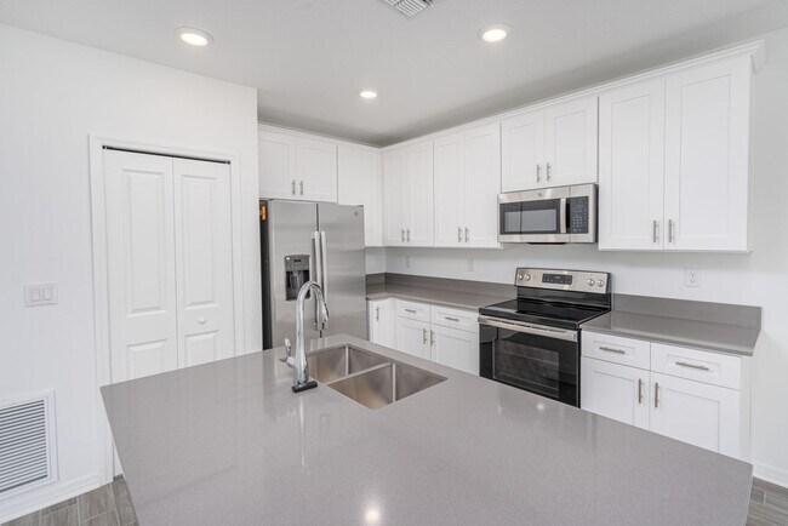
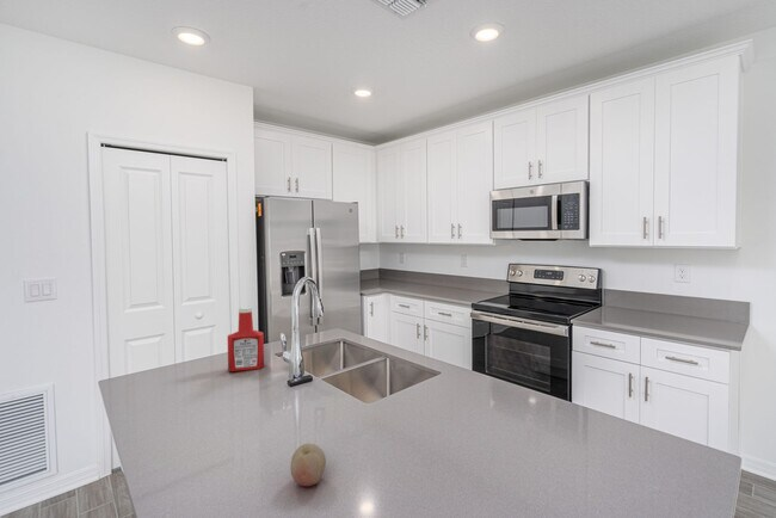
+ fruit [290,443,327,487]
+ soap bottle [227,306,265,372]
